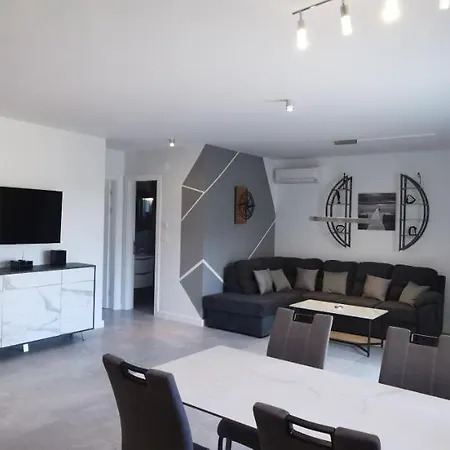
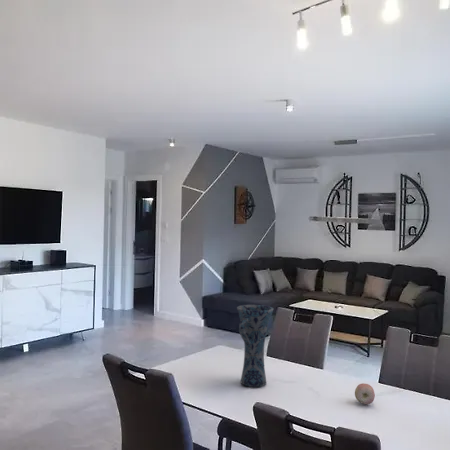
+ fruit [354,383,376,405]
+ vase [236,304,274,388]
